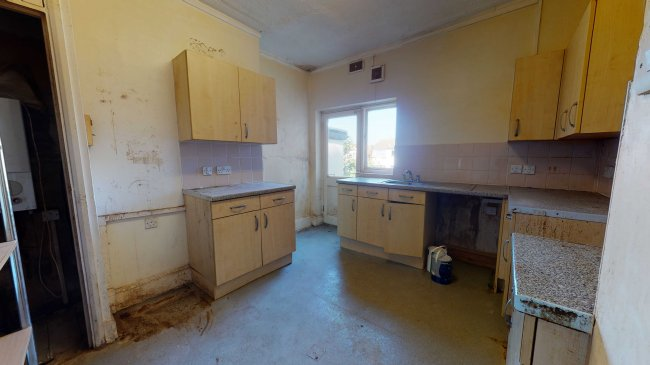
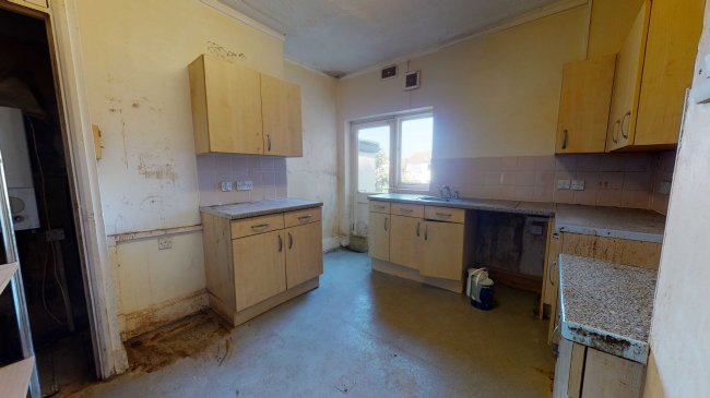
+ basket [347,220,369,253]
